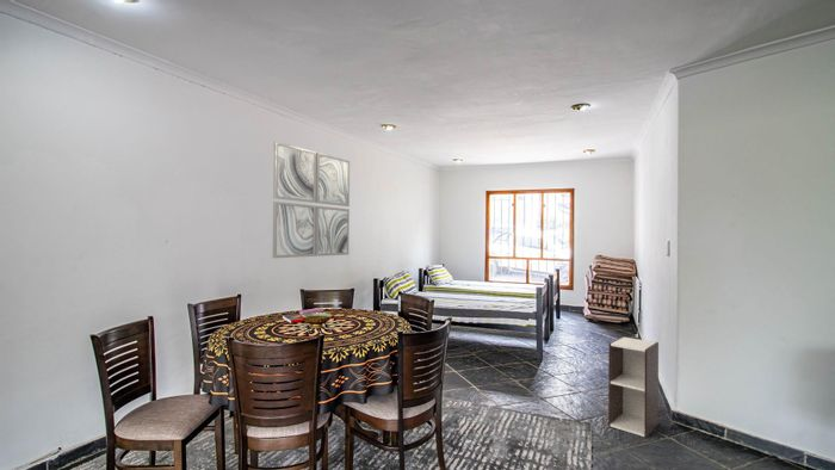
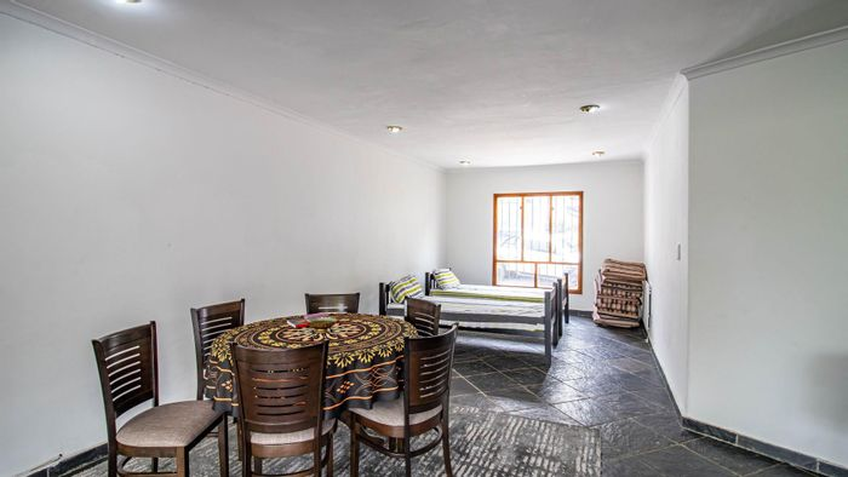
- wall art [272,141,351,259]
- shelf unit [607,335,660,439]
